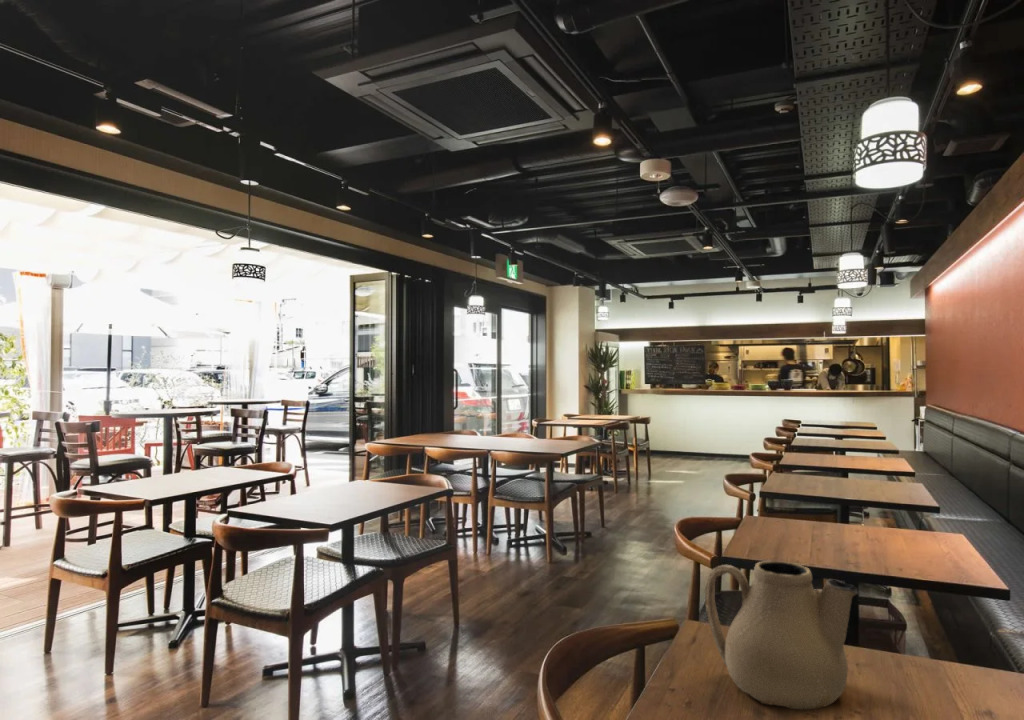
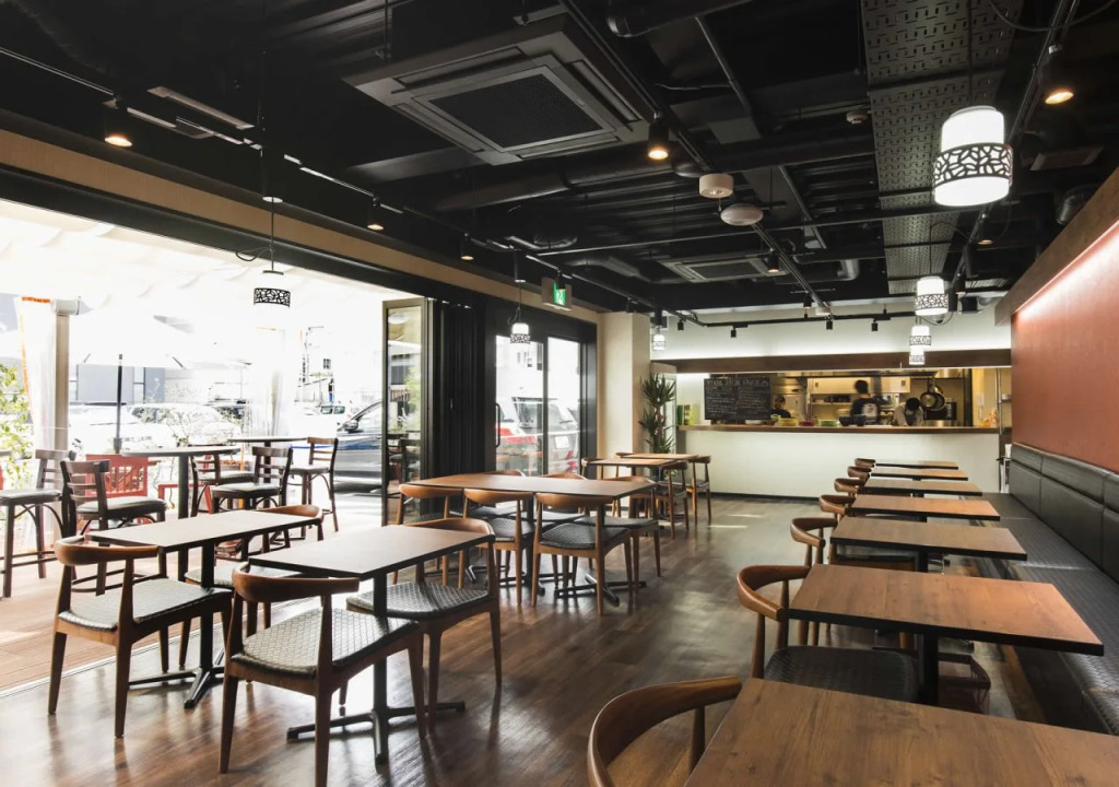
- teapot [704,560,860,711]
